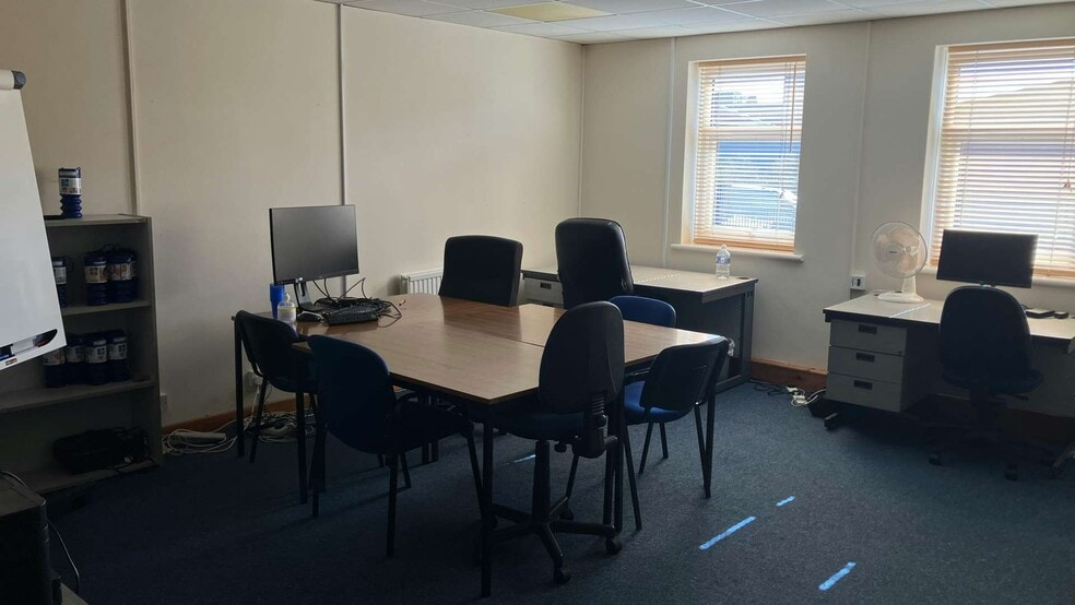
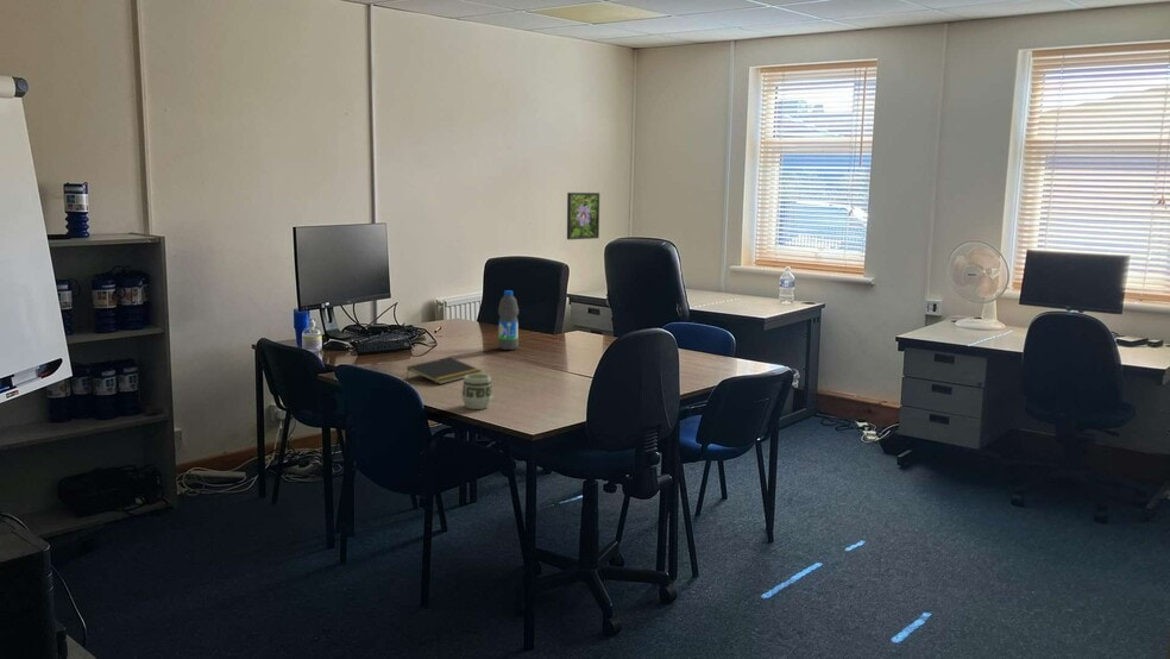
+ cup [461,372,493,410]
+ water bottle [497,289,520,351]
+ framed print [566,192,600,240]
+ notepad [405,356,483,385]
